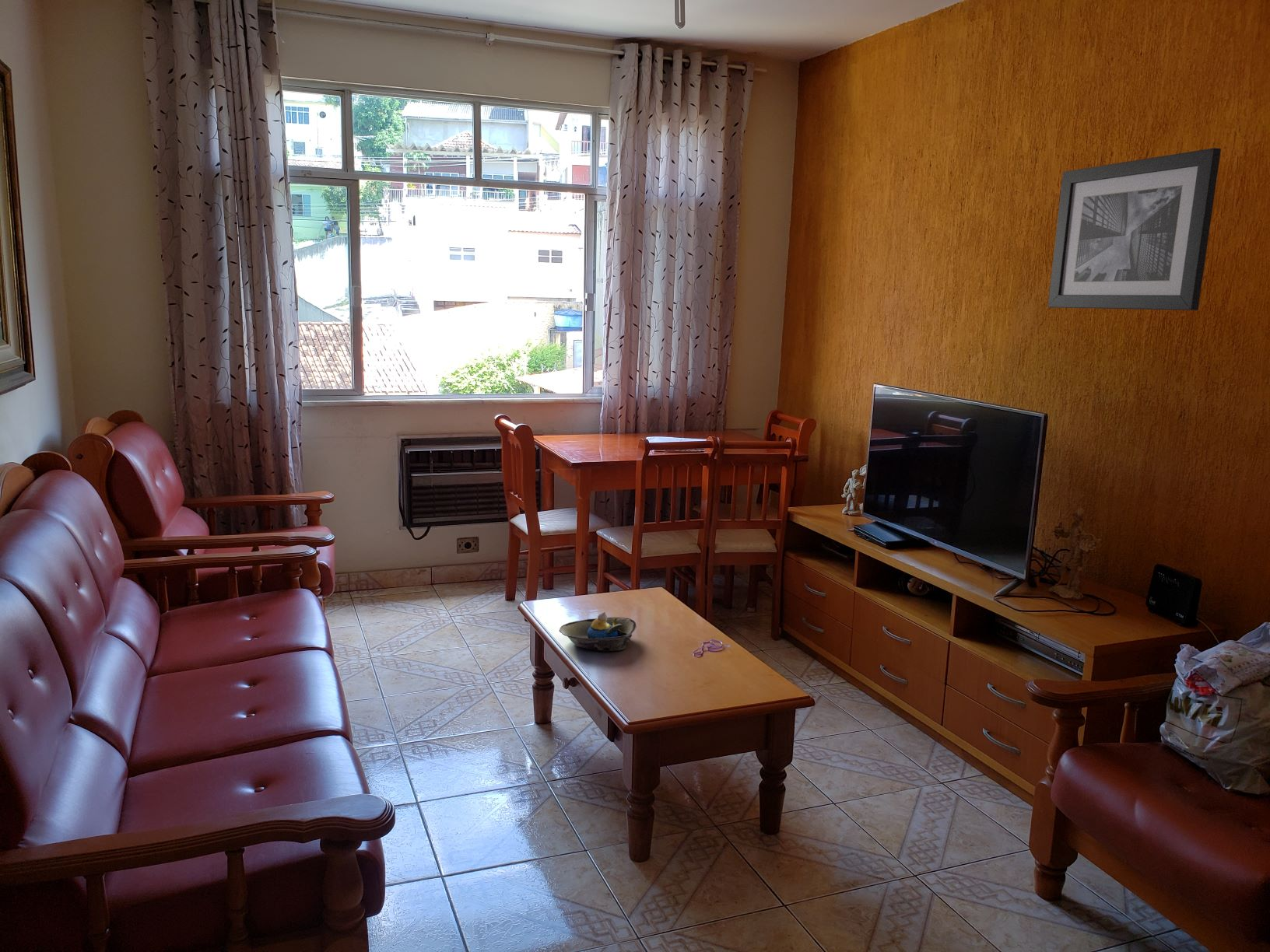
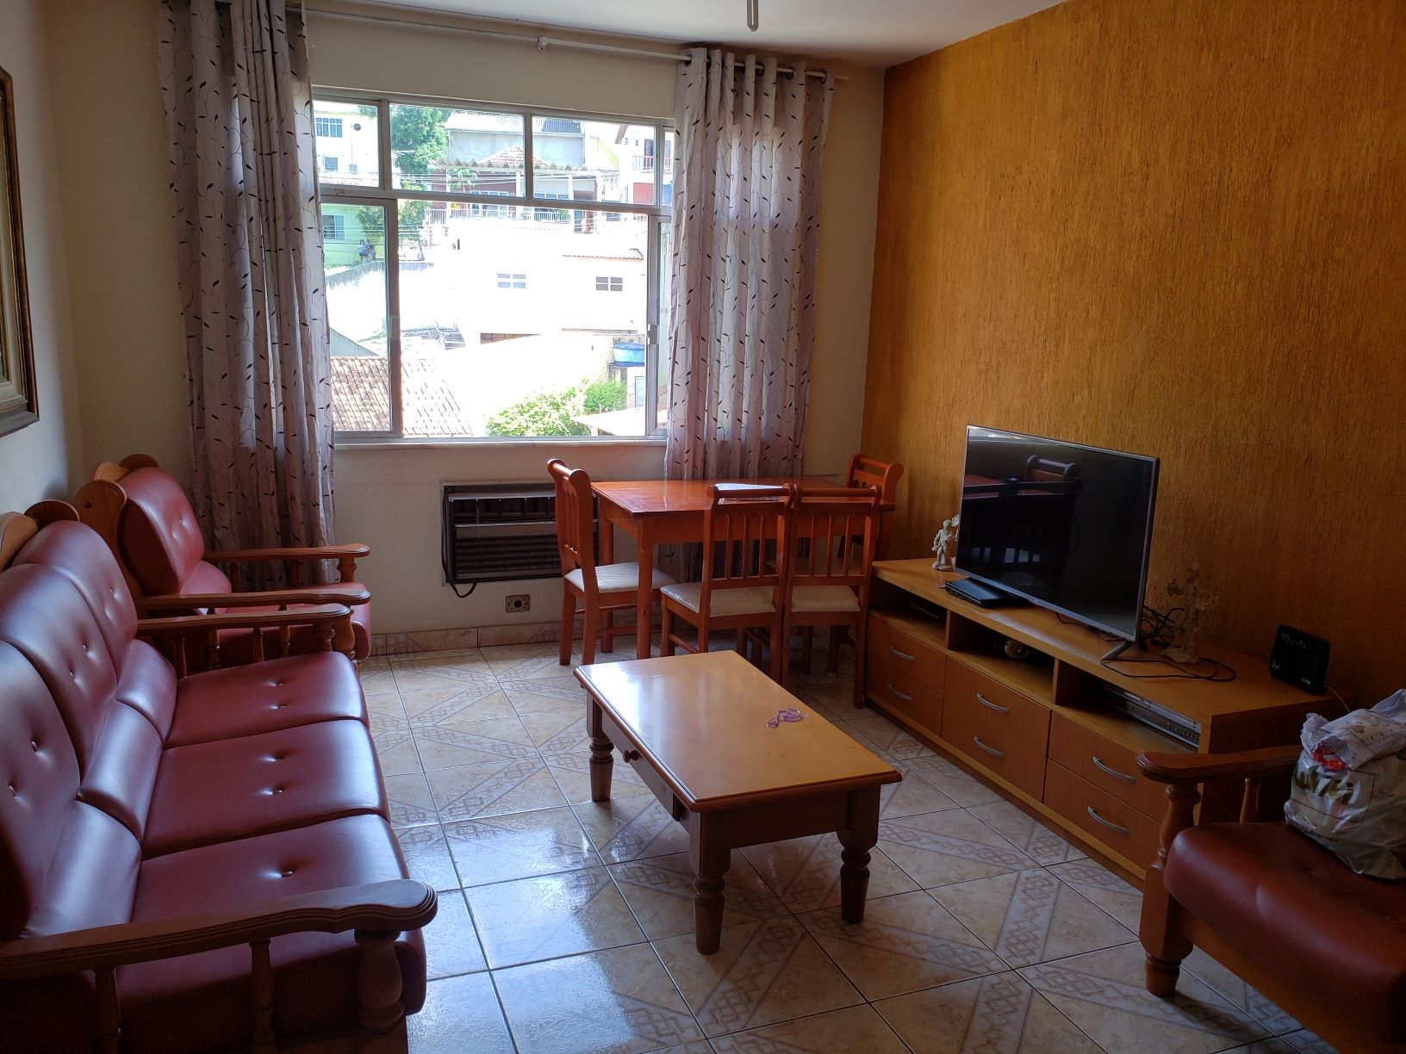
- decorative bowl [559,611,637,653]
- wall art [1047,147,1222,311]
